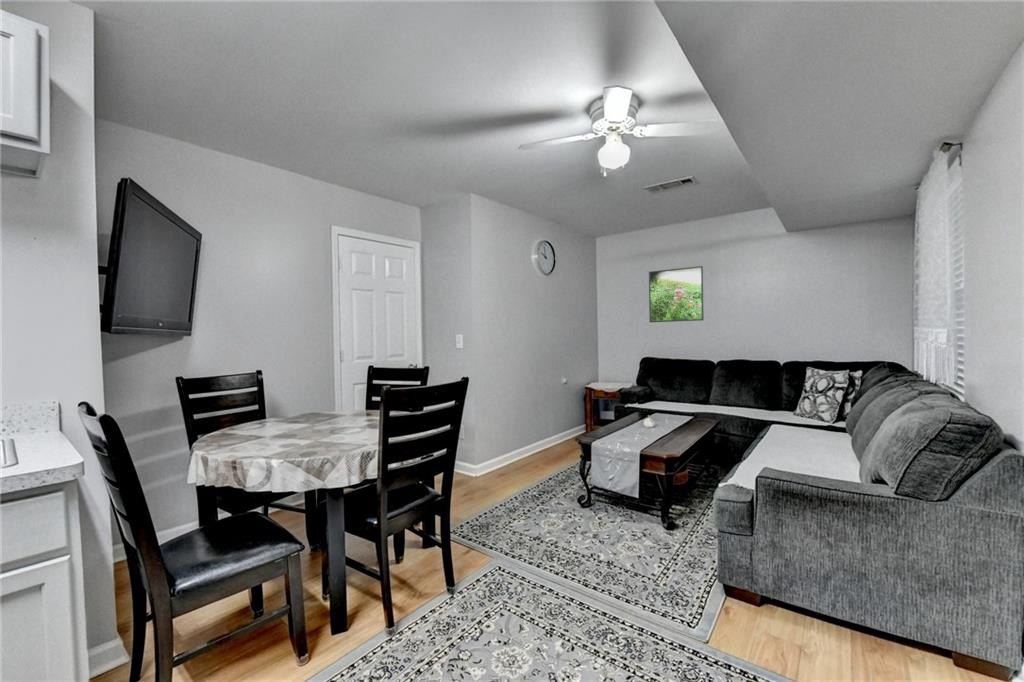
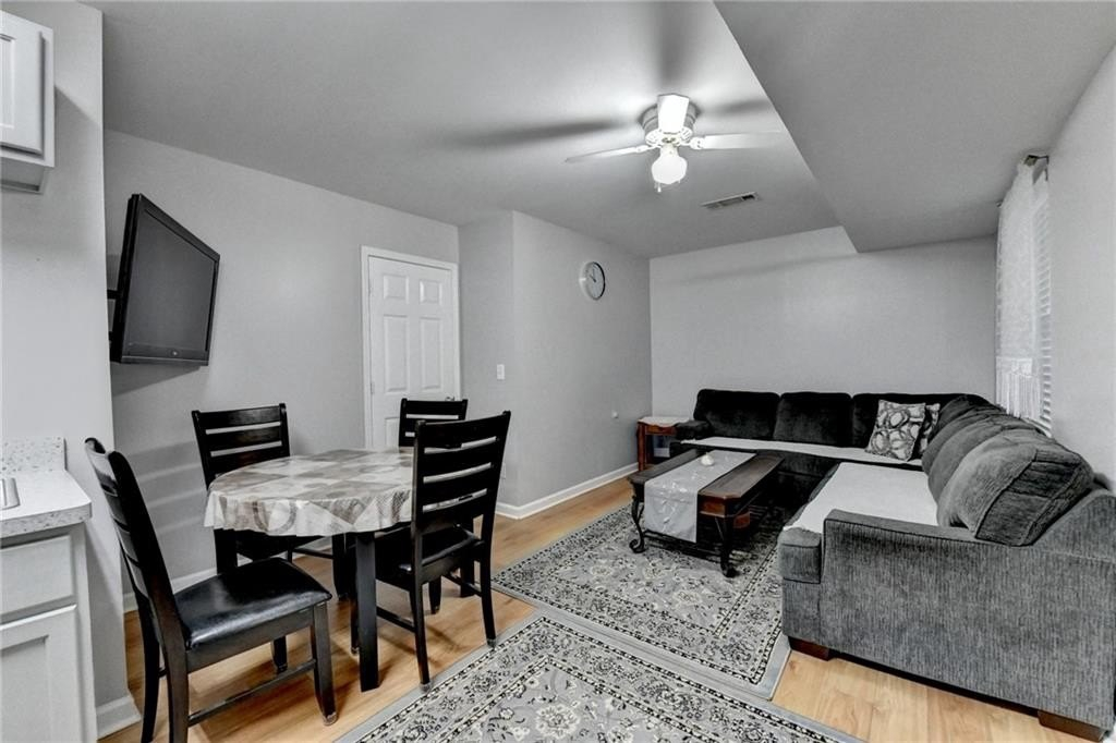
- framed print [648,265,705,323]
